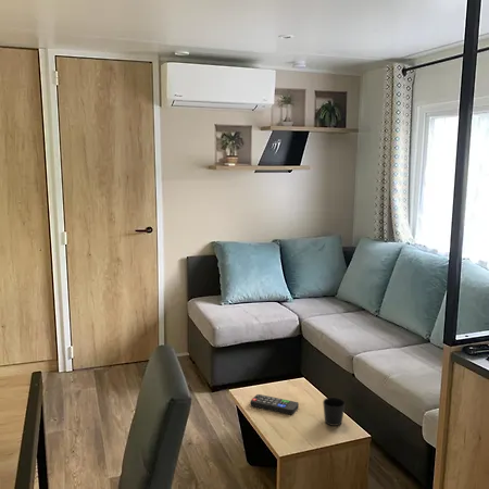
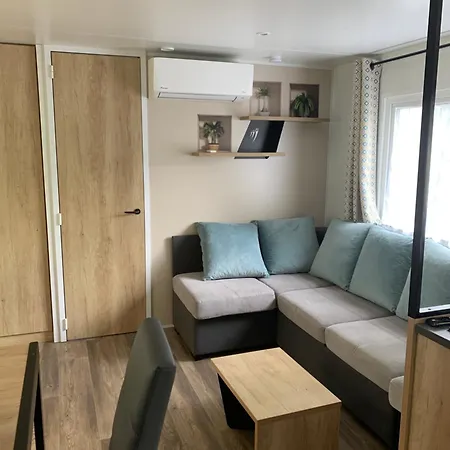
- remote control [250,393,300,415]
- cup [322,397,346,427]
